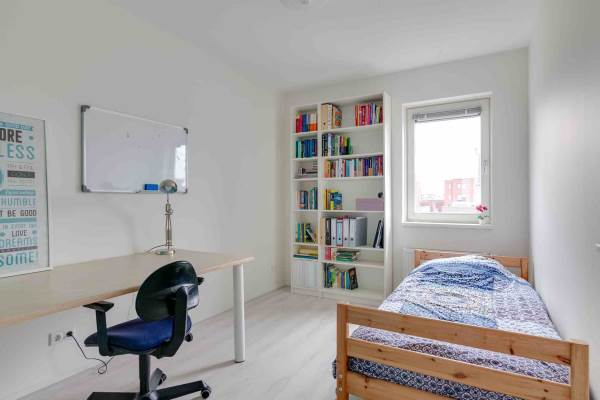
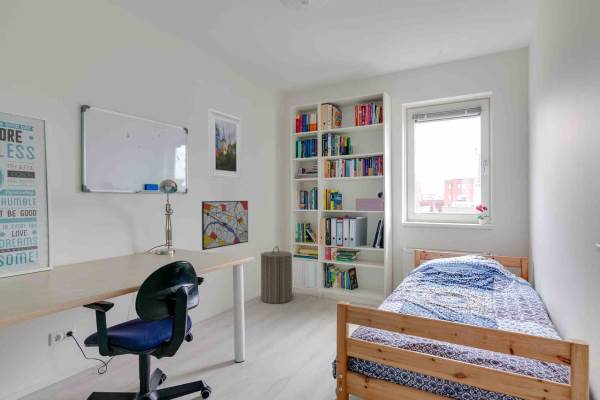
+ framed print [207,108,242,180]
+ laundry hamper [260,246,293,305]
+ wall art [201,200,249,251]
